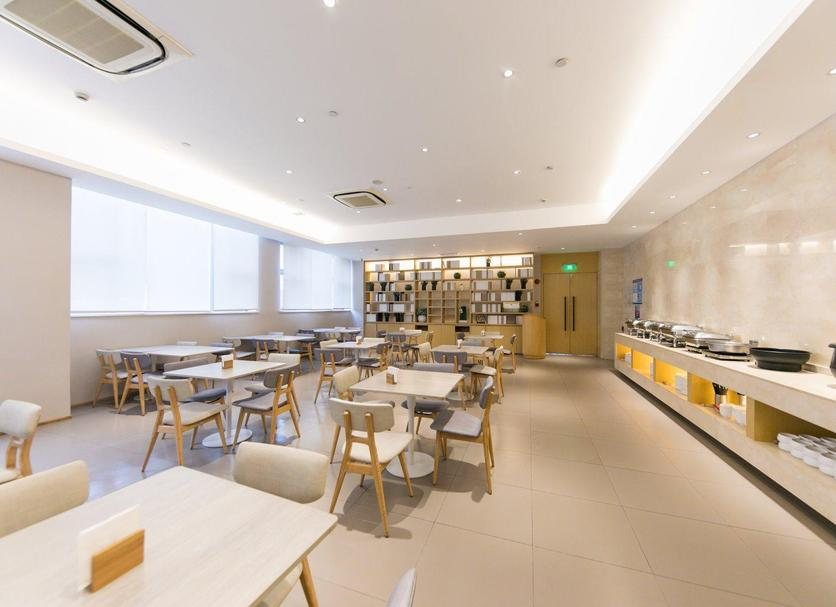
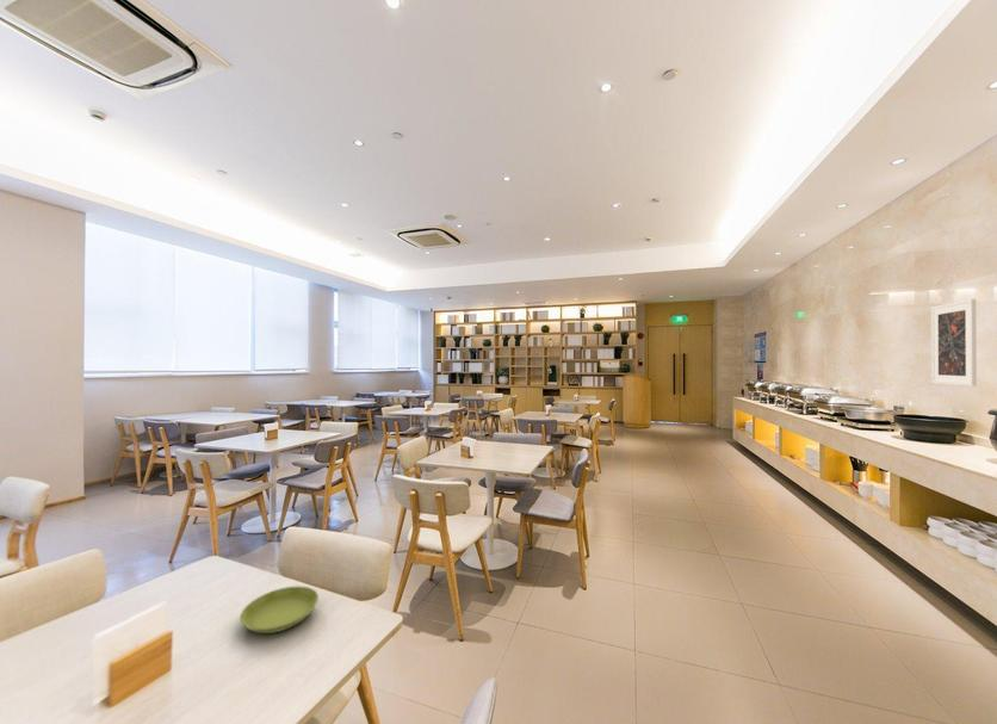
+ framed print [930,298,978,388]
+ saucer [239,584,320,635]
